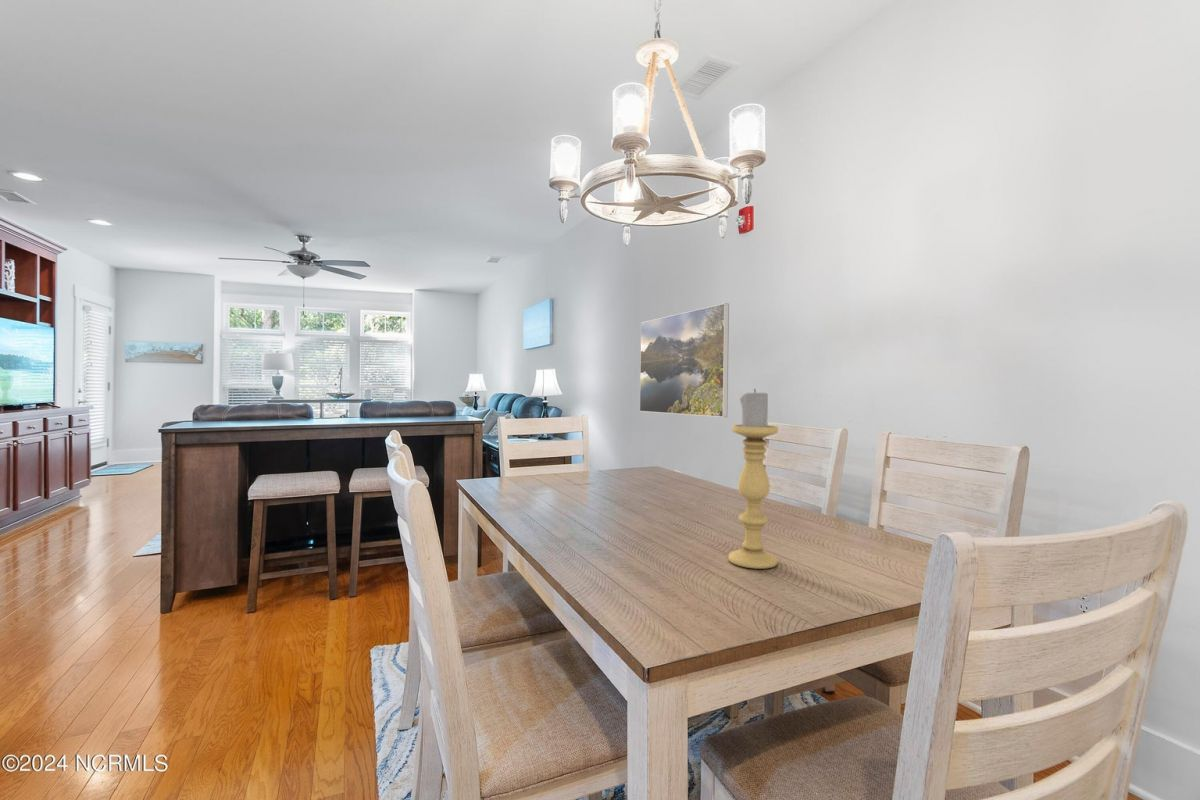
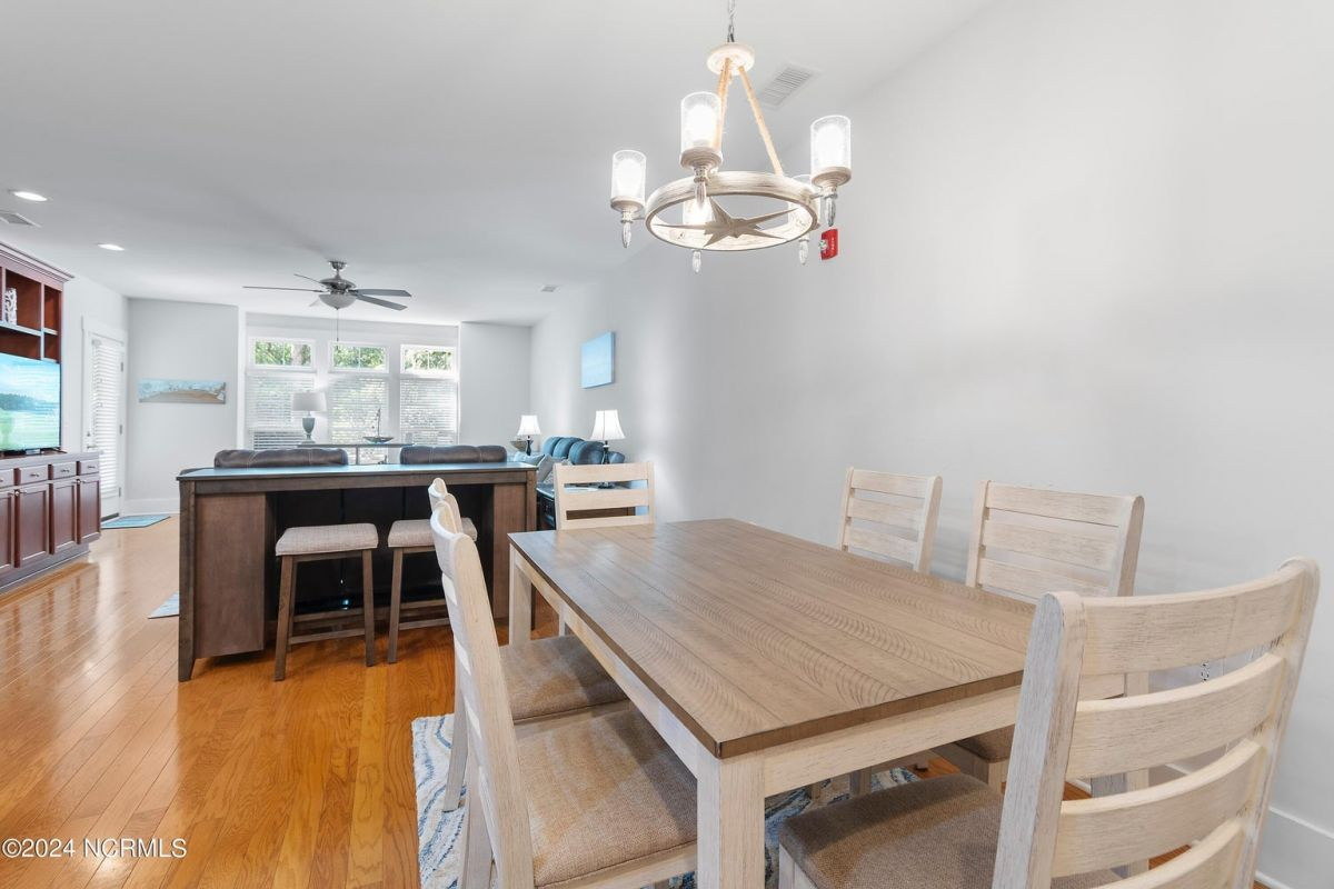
- candle holder [727,388,779,570]
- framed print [639,302,730,418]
